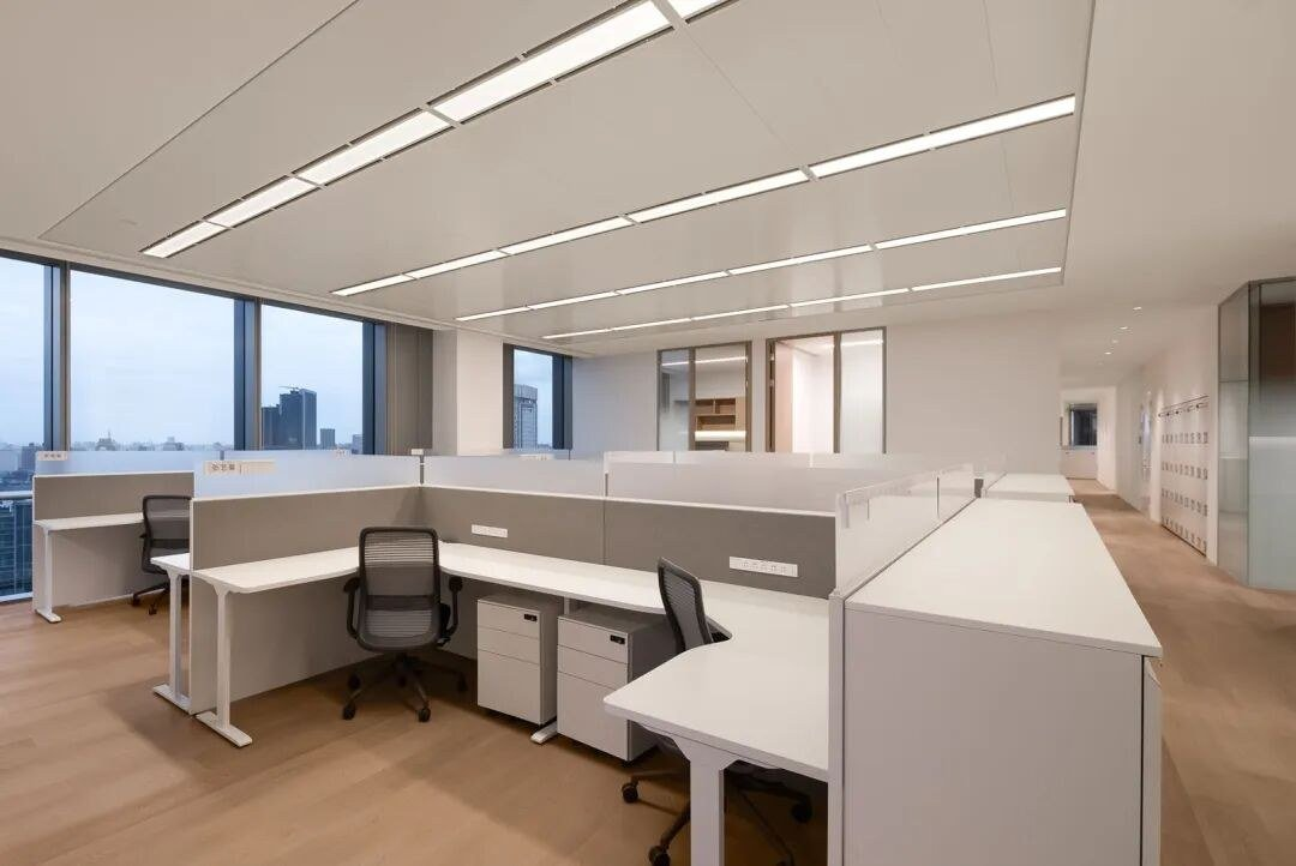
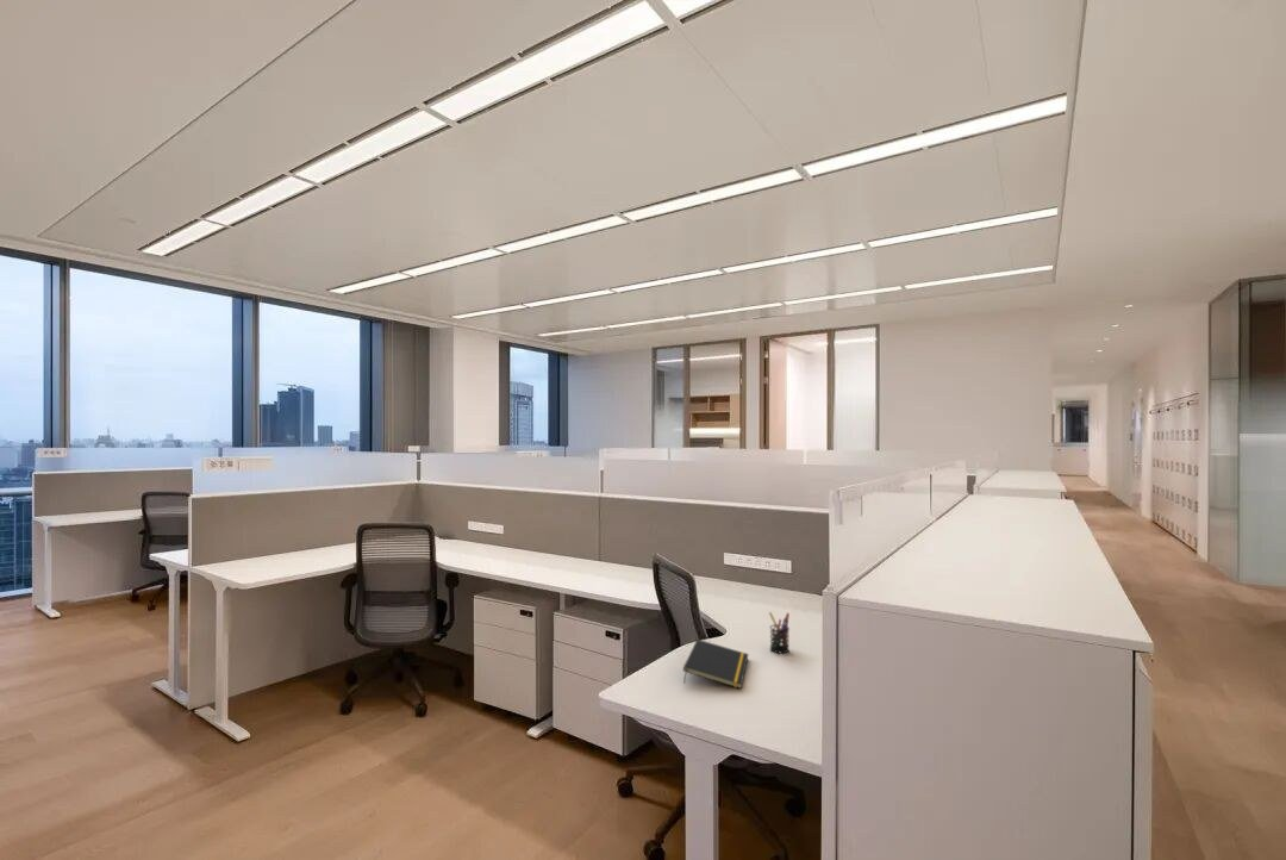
+ pen holder [768,611,791,654]
+ notepad [682,638,750,690]
